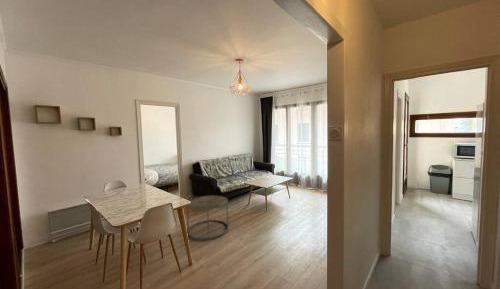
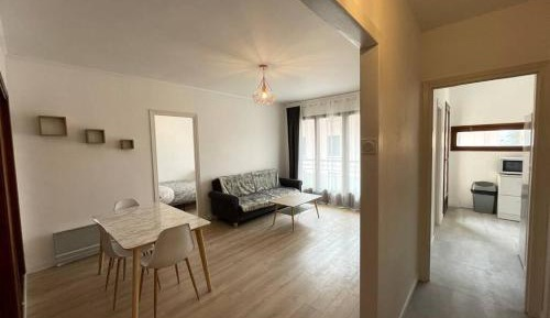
- side table [186,195,230,240]
